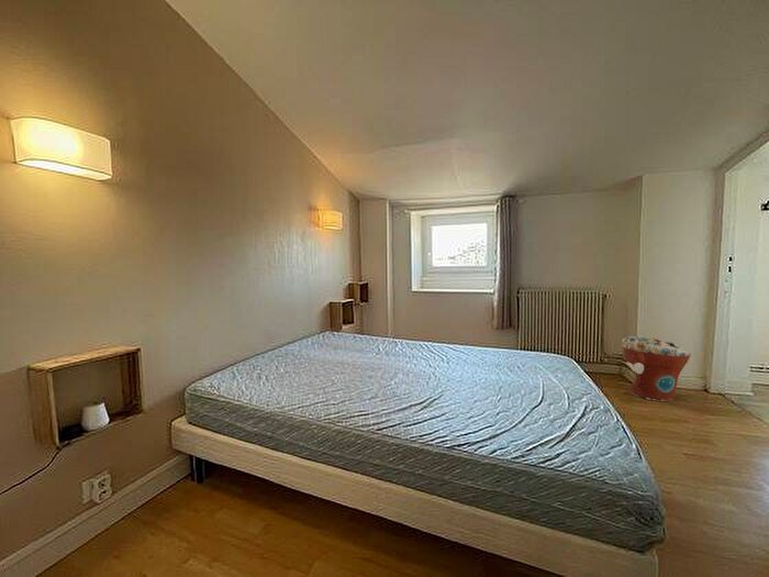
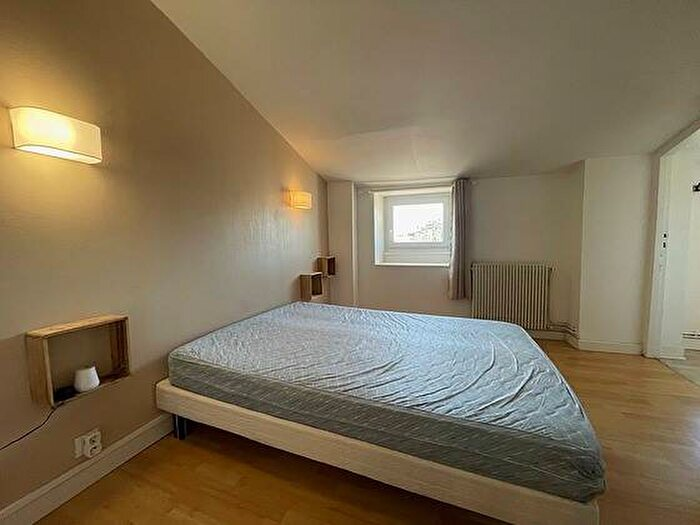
- flower pot [621,334,692,402]
